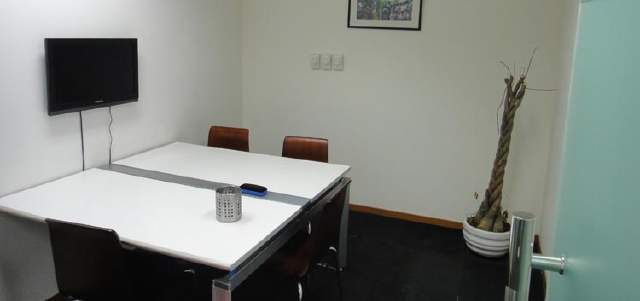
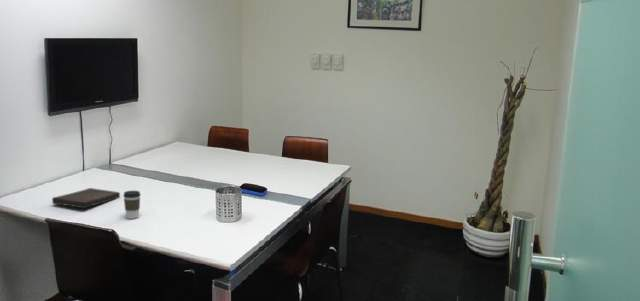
+ coffee cup [122,190,142,220]
+ book [51,187,121,209]
